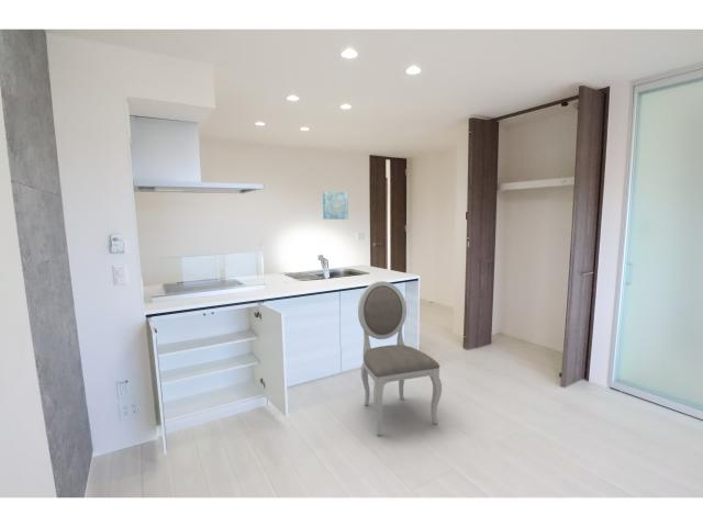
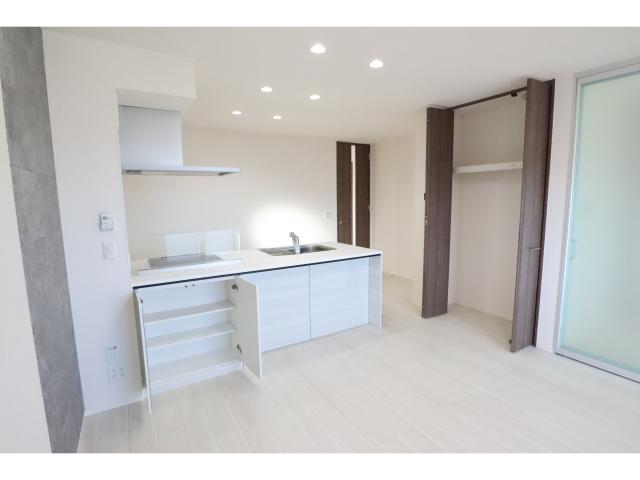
- dining chair [357,280,443,437]
- wall art [322,190,349,221]
